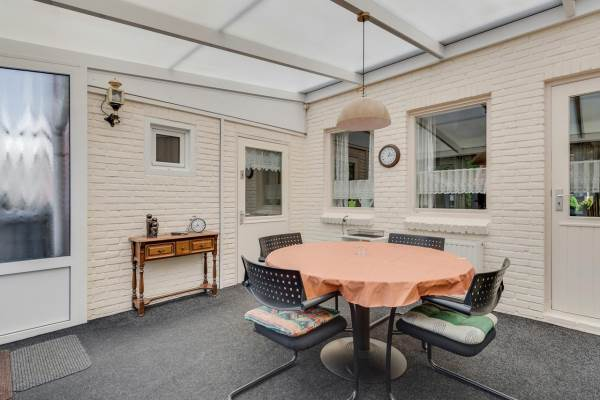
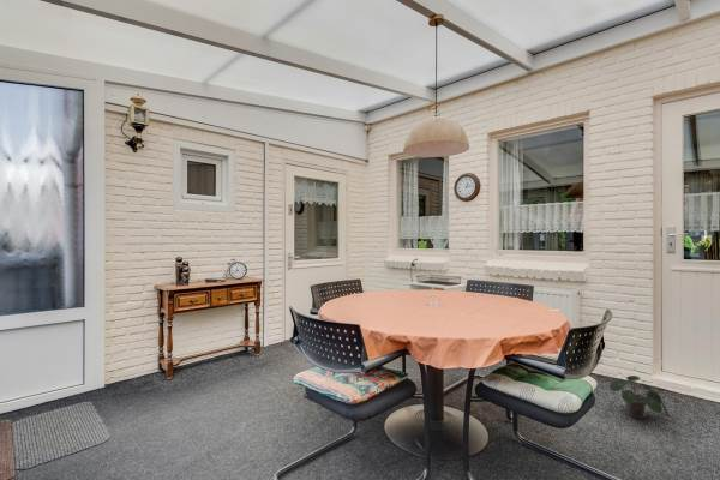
+ potted plant [608,374,670,420]
